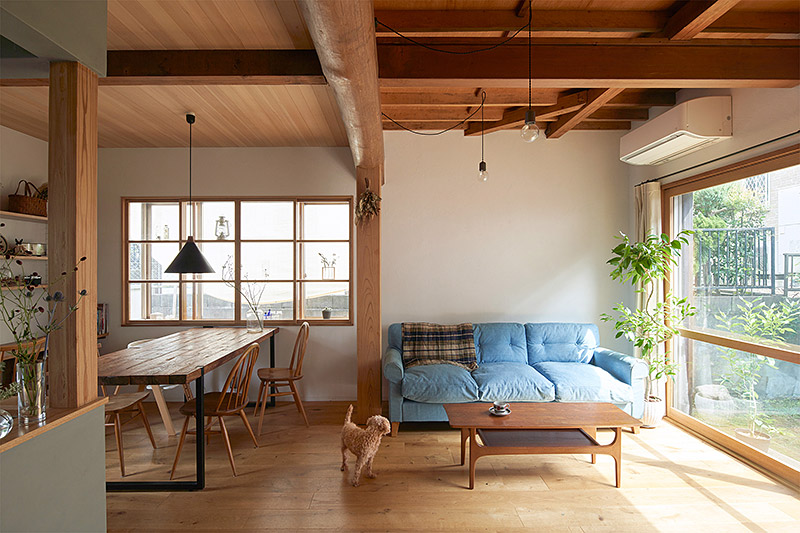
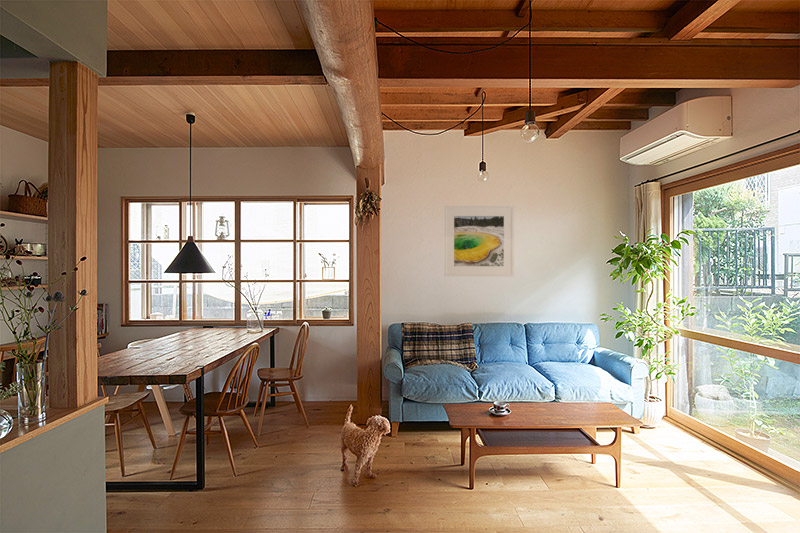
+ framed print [443,205,515,277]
